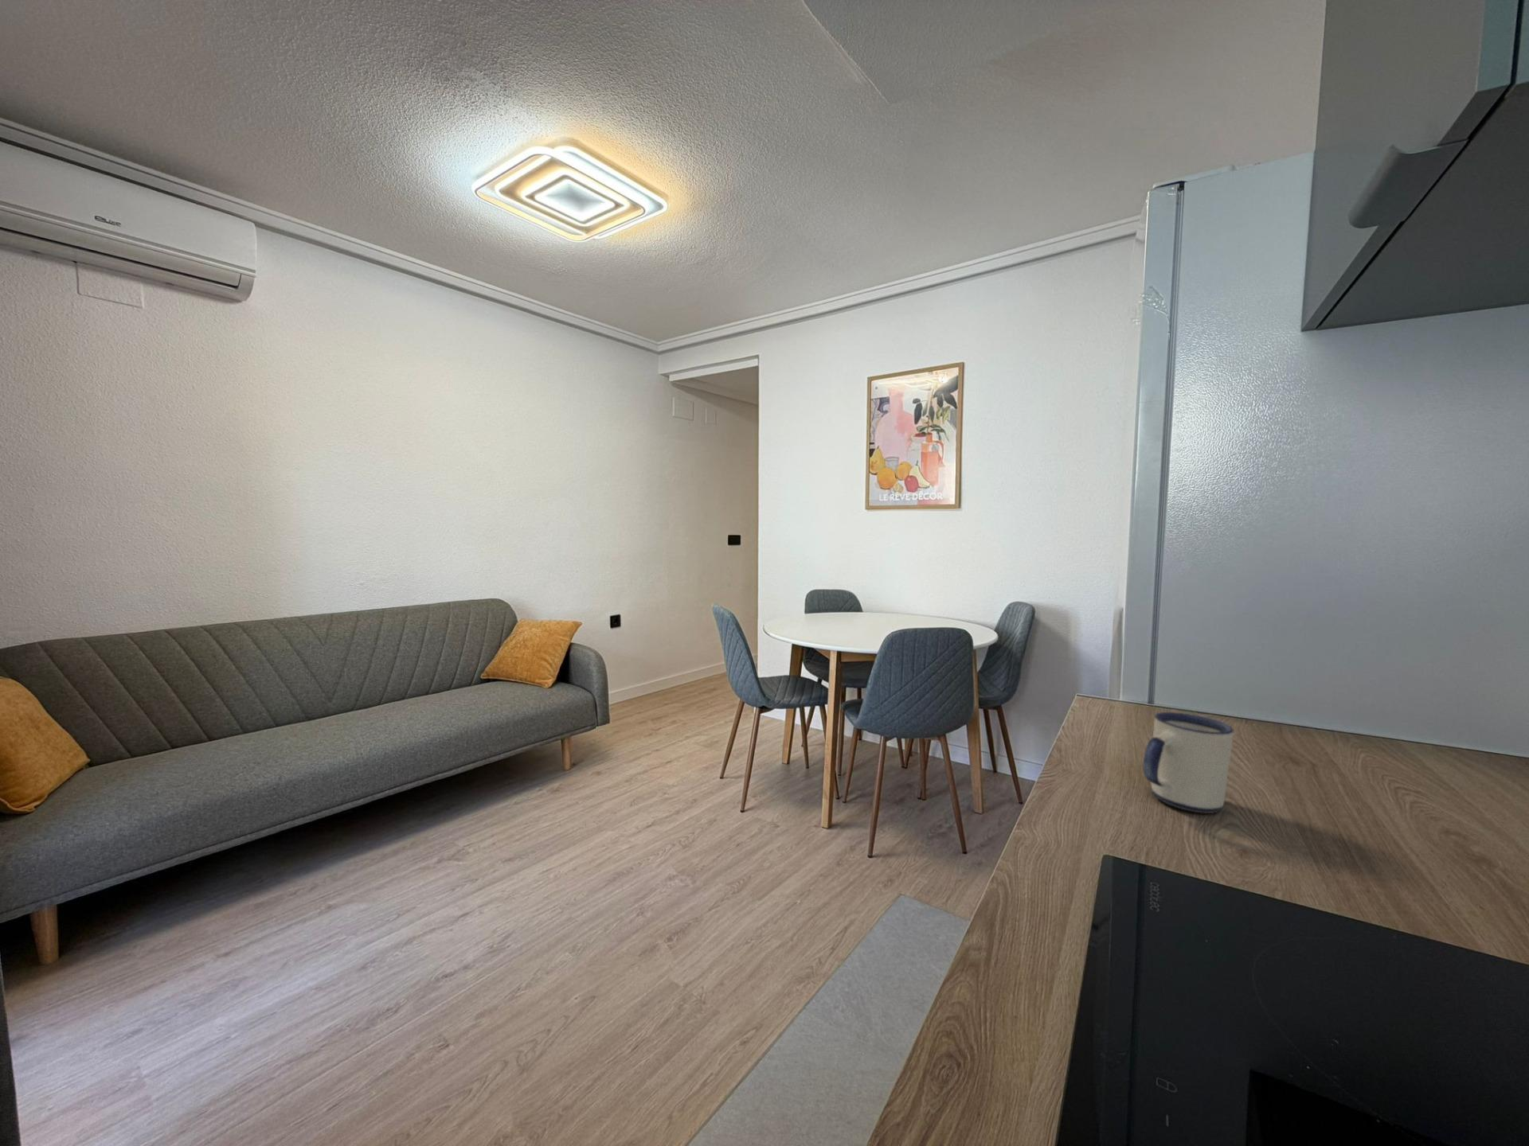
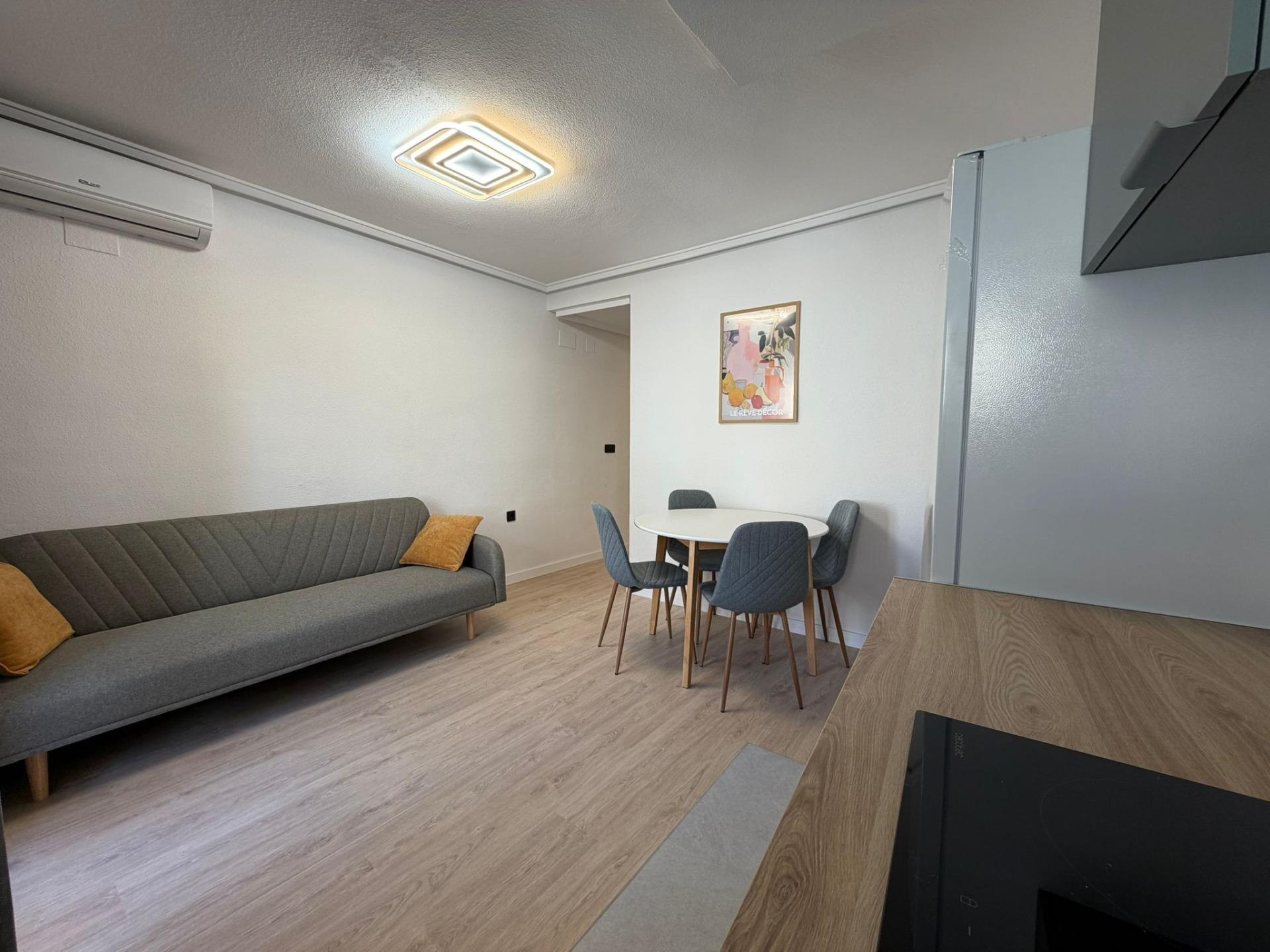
- mug [1143,711,1234,814]
